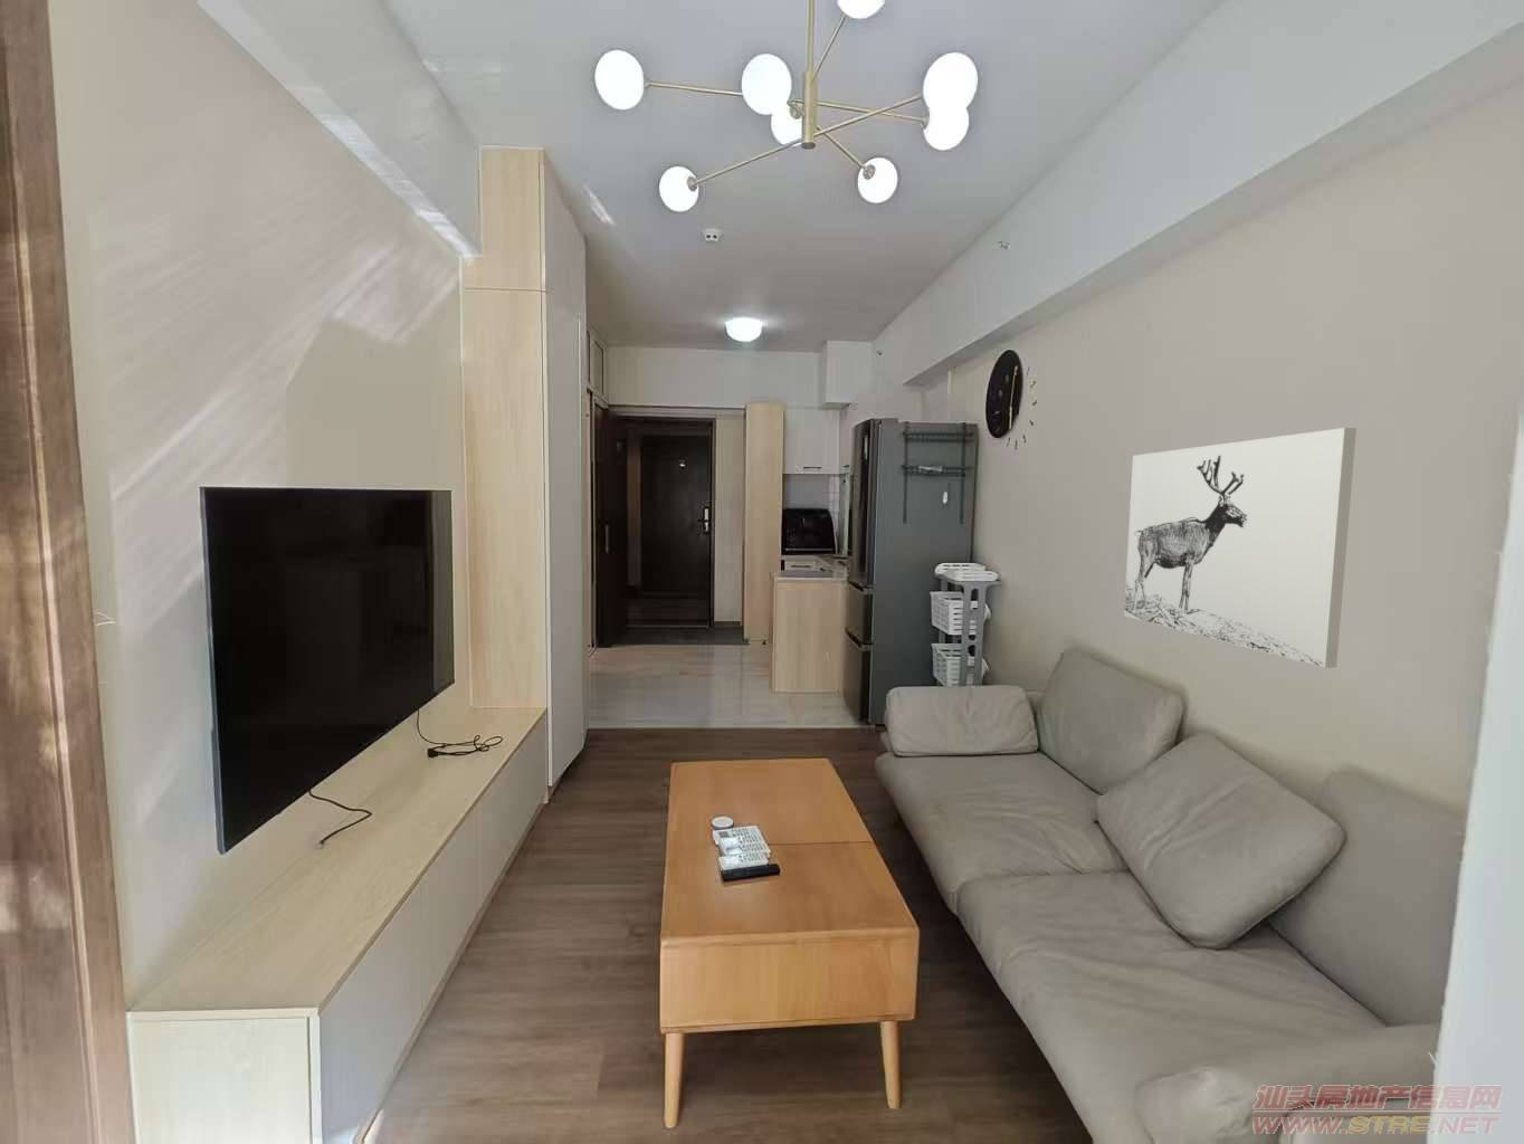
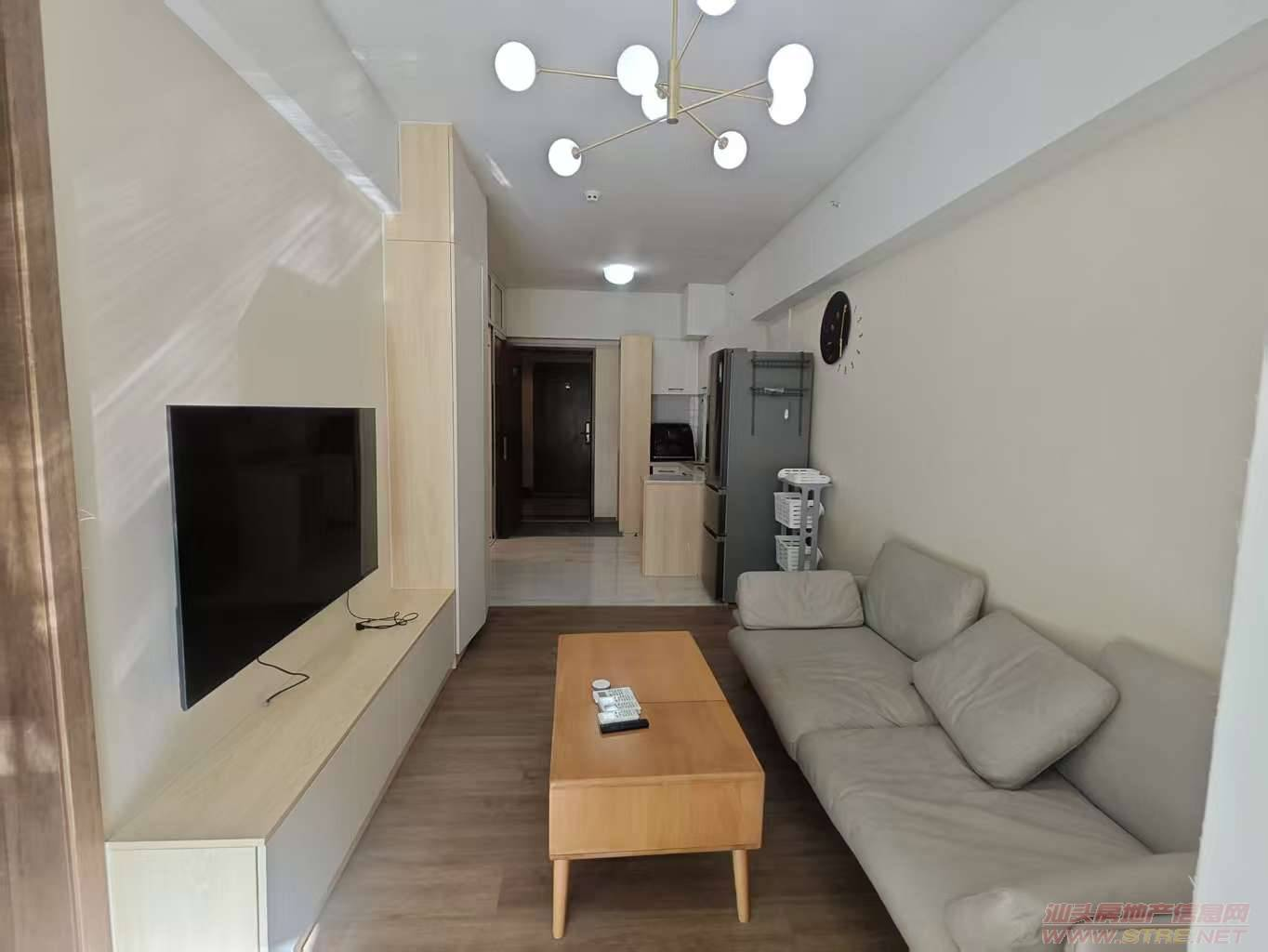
- wall art [1123,427,1357,669]
